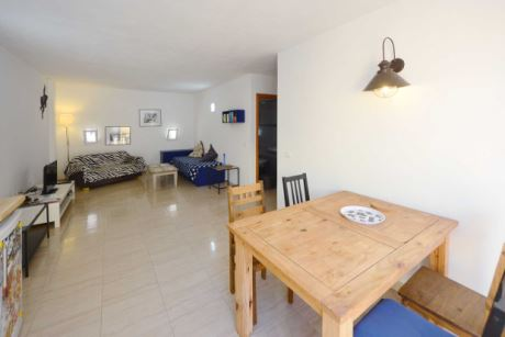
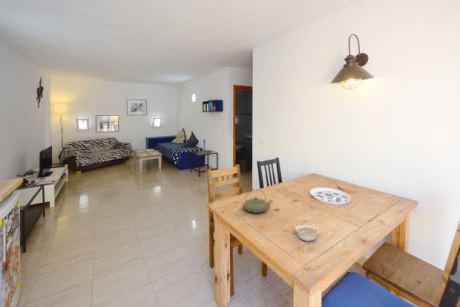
+ legume [289,224,321,242]
+ teapot [241,189,273,214]
